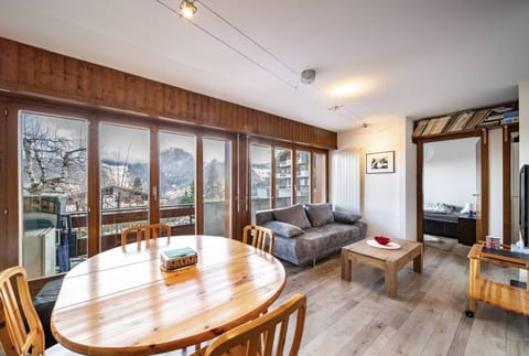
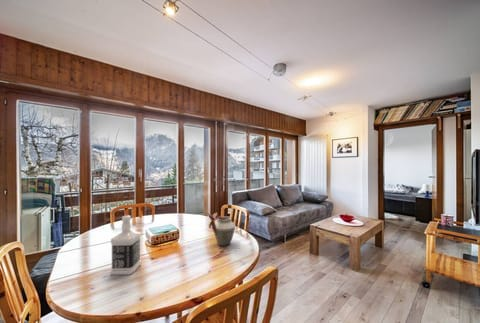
+ bottle [110,214,142,276]
+ vase [206,212,236,247]
